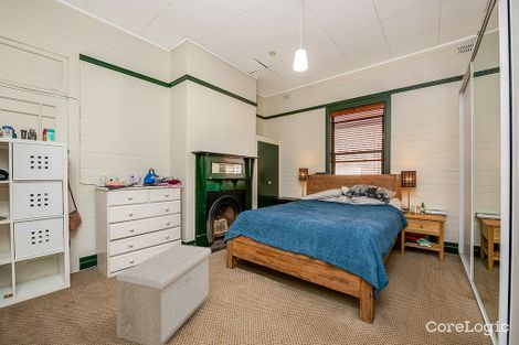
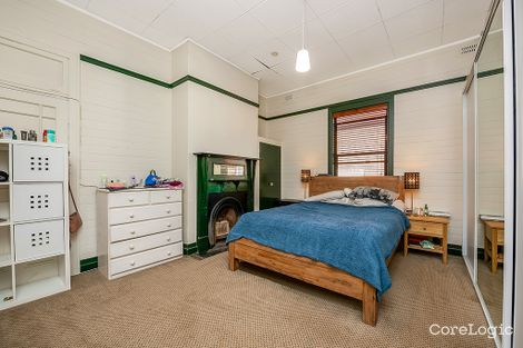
- storage bench [116,244,212,345]
